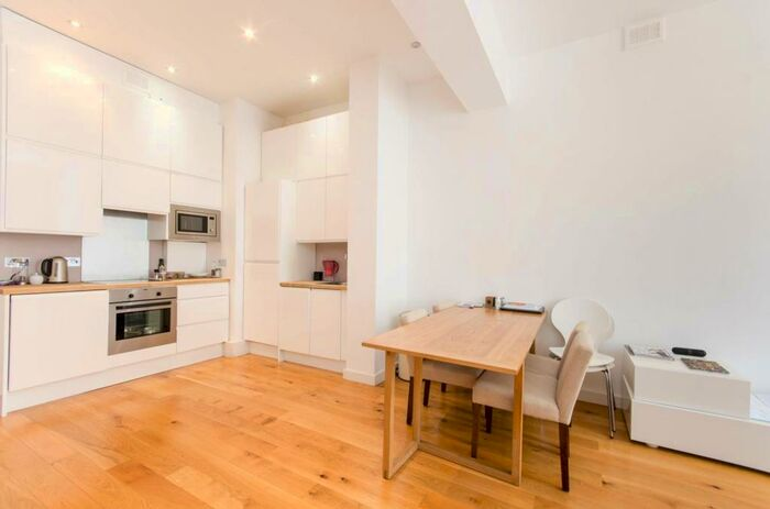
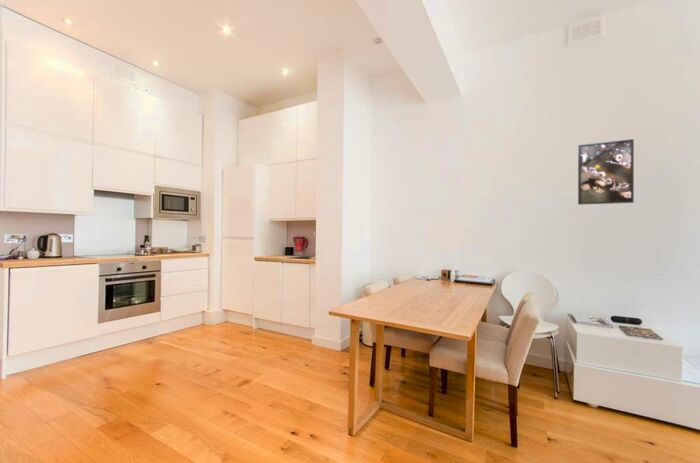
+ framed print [577,138,635,206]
